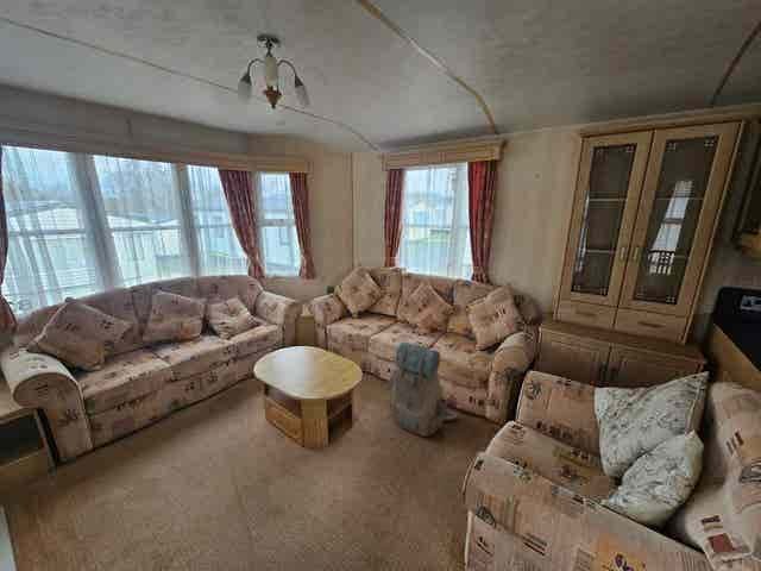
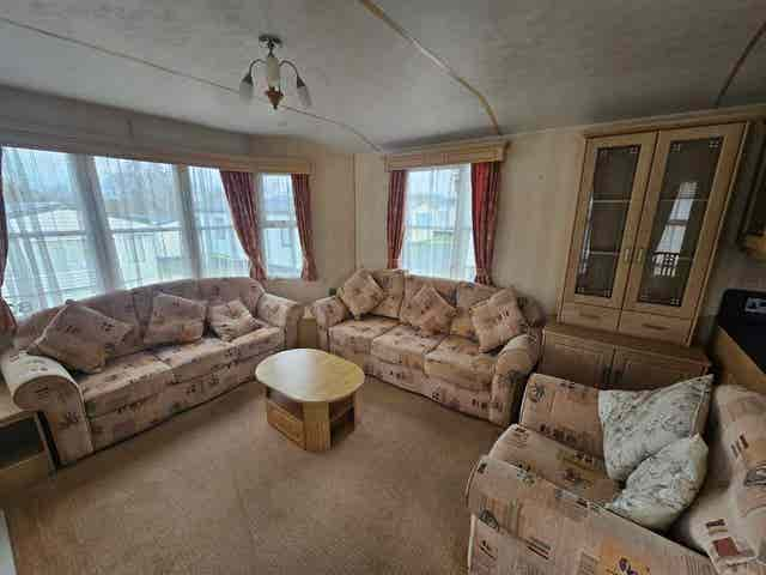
- backpack [385,341,459,438]
